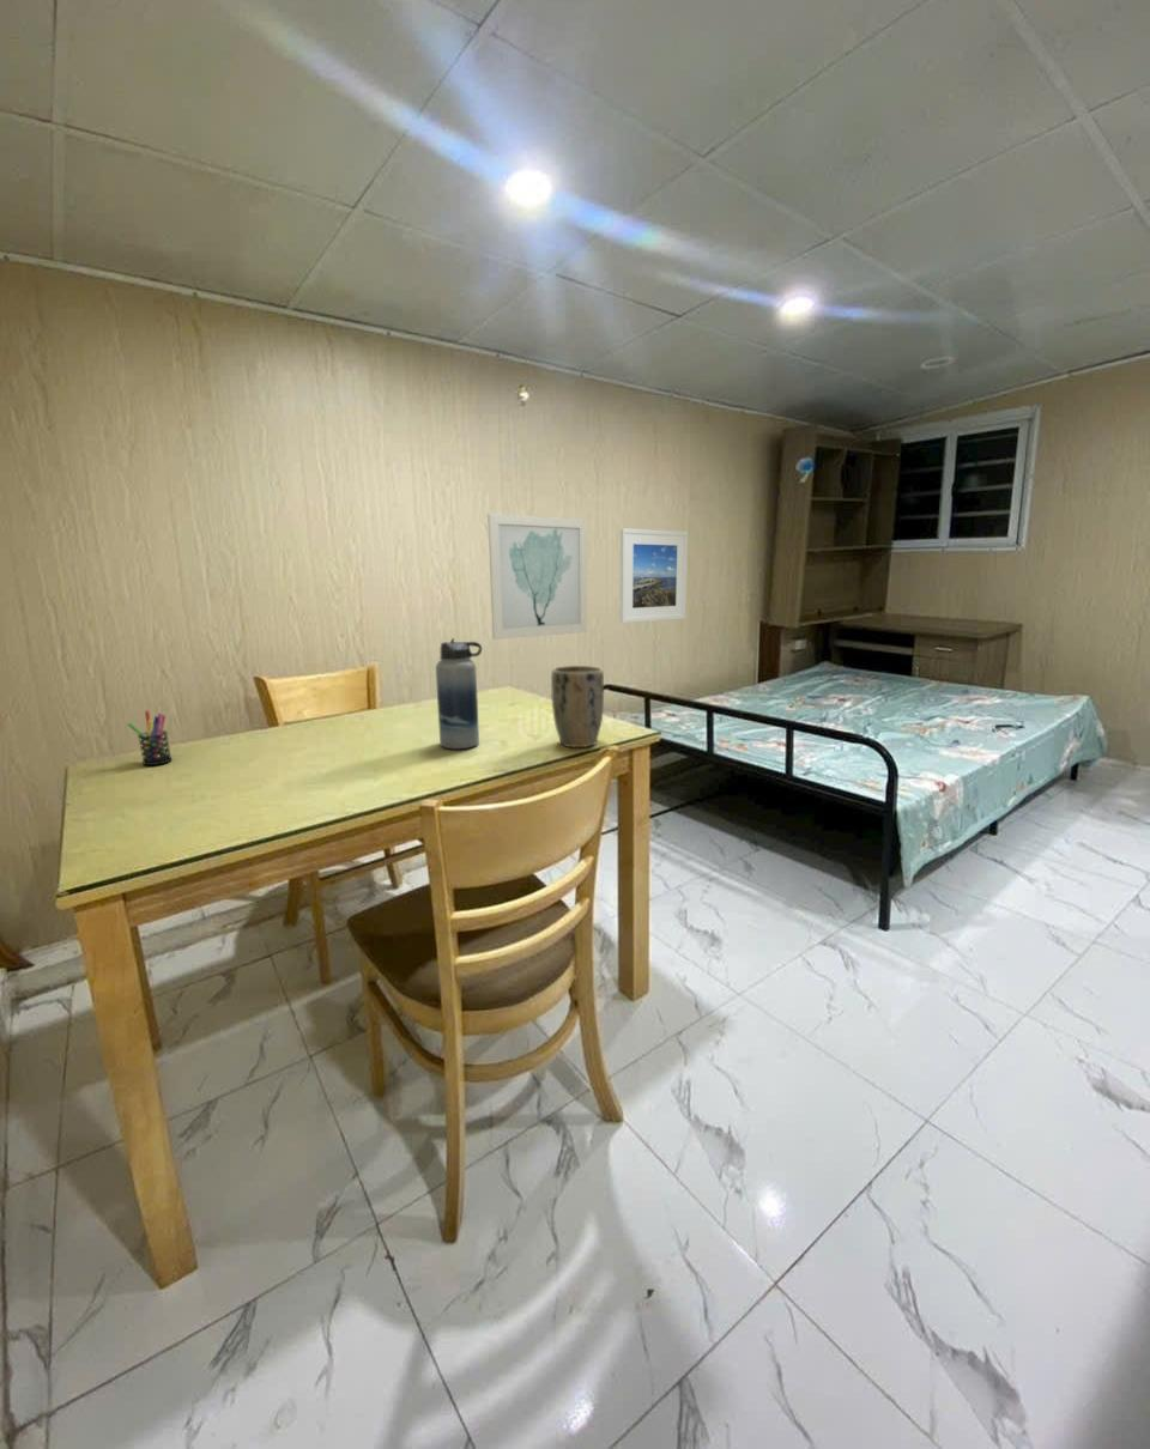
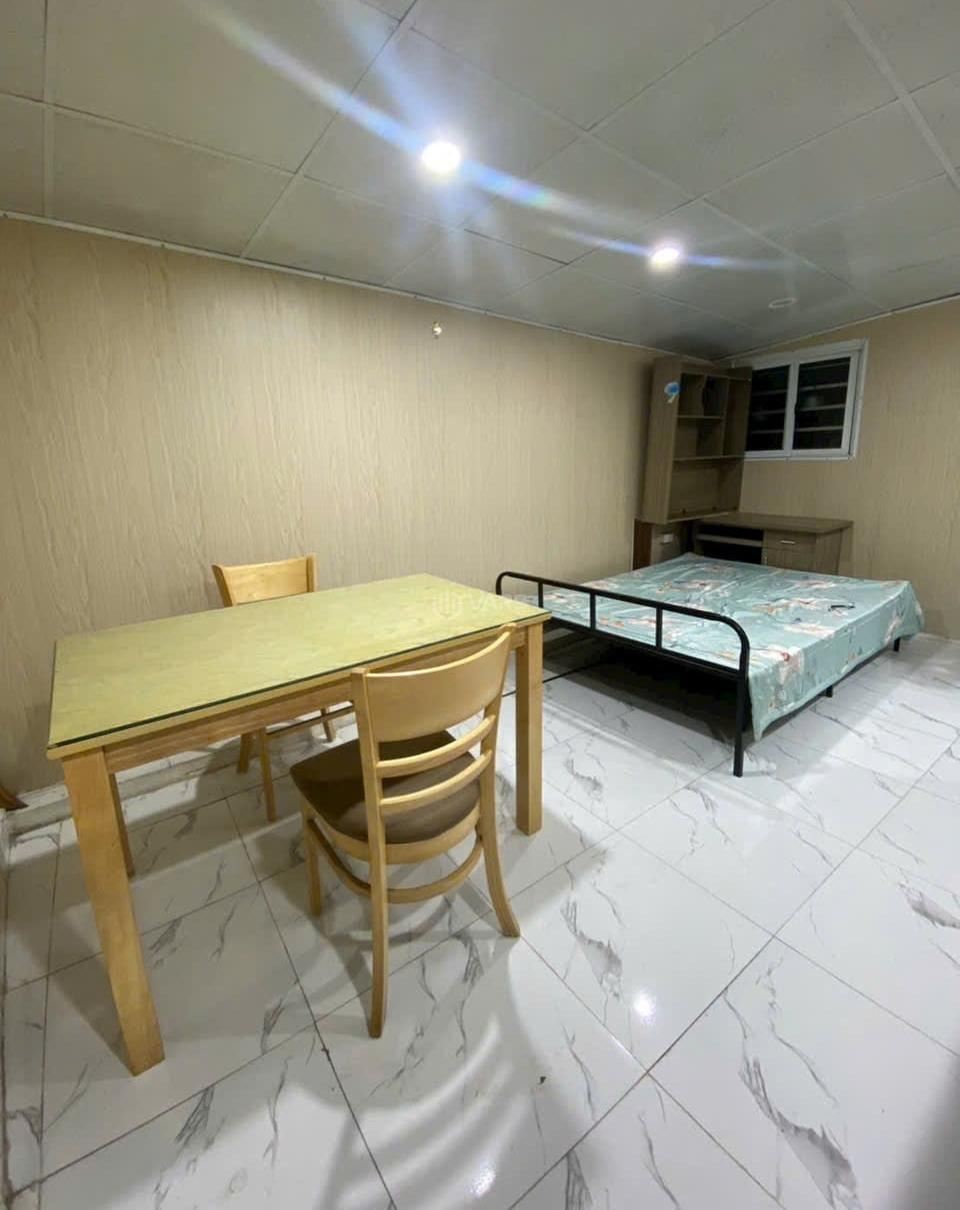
- plant pot [550,665,605,748]
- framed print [619,527,689,624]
- pen holder [126,710,174,766]
- water bottle [435,637,483,750]
- wall art [486,513,588,641]
